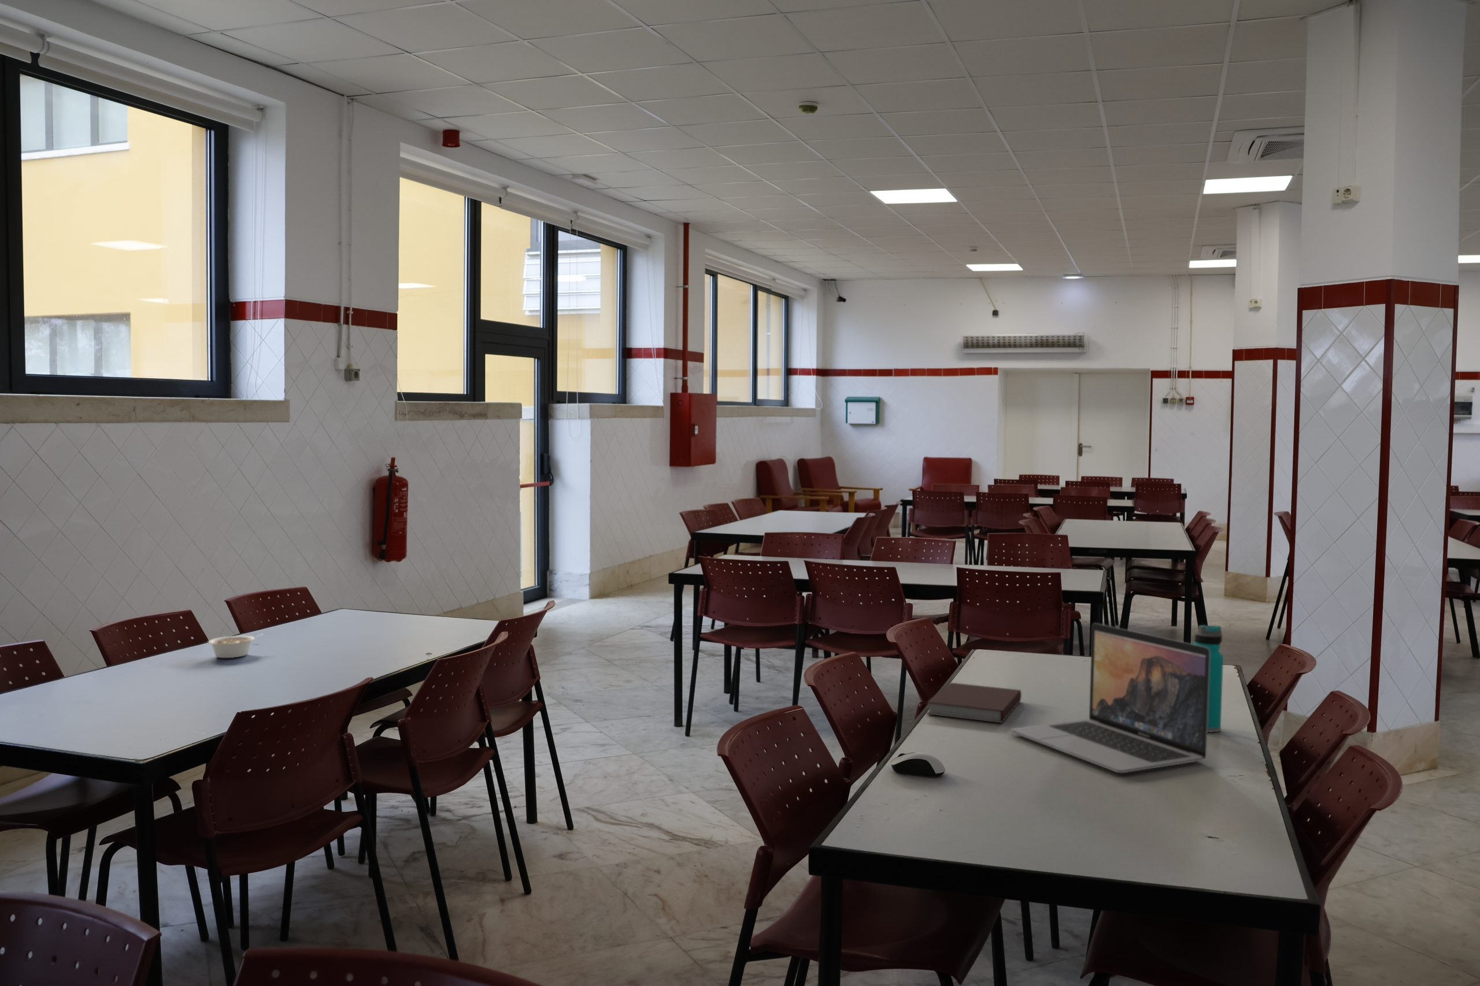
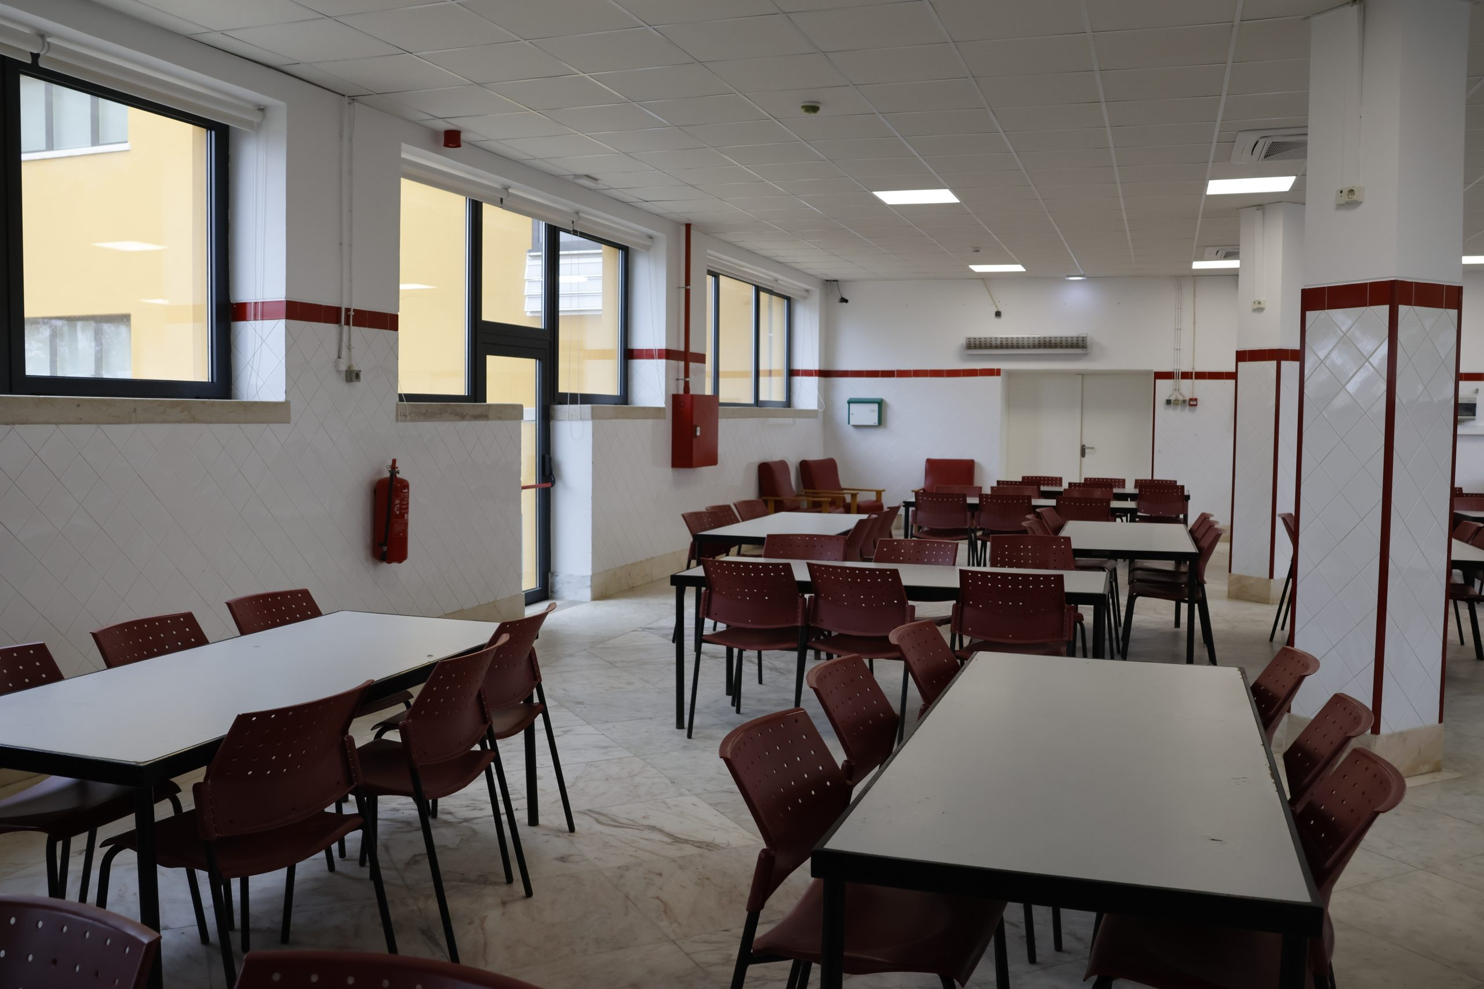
- legume [207,633,264,658]
- water bottle [1194,624,1223,733]
- computer mouse [890,752,946,778]
- notebook [926,682,1022,724]
- laptop [1011,623,1210,774]
